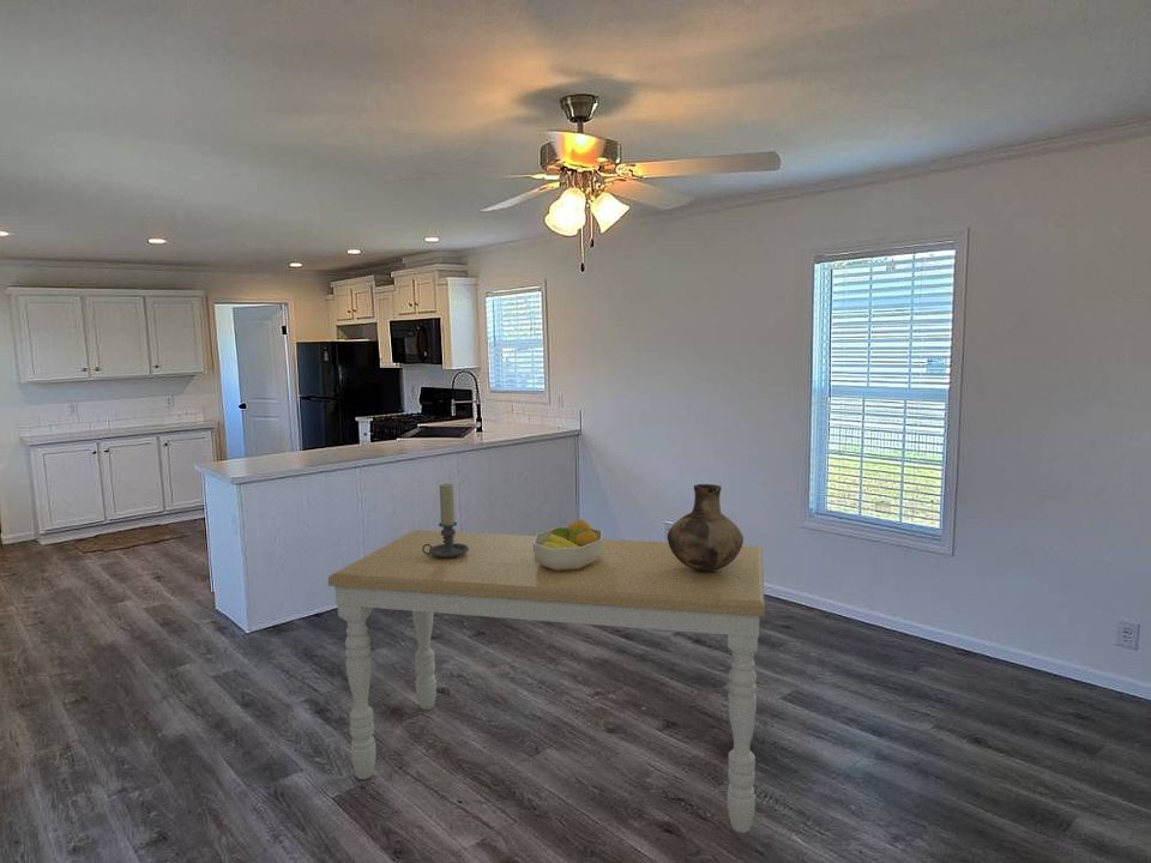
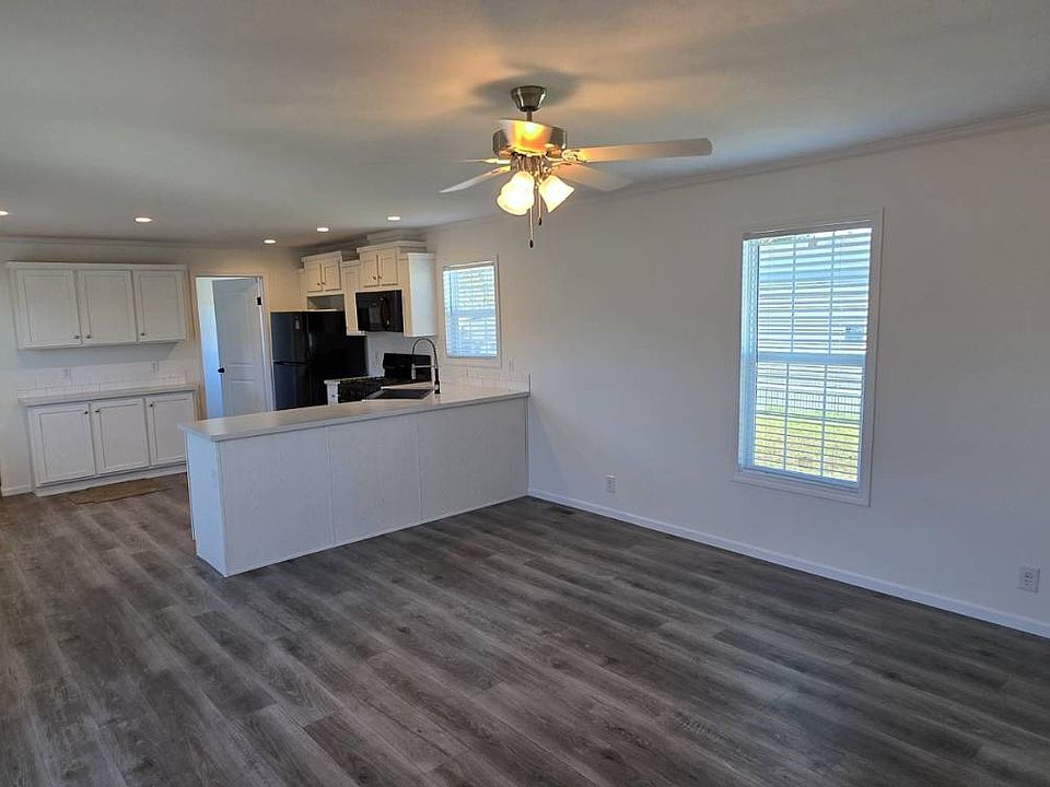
- dining table [327,529,766,834]
- candle holder [422,483,469,559]
- fruit bowl [532,518,604,571]
- vase [665,483,745,571]
